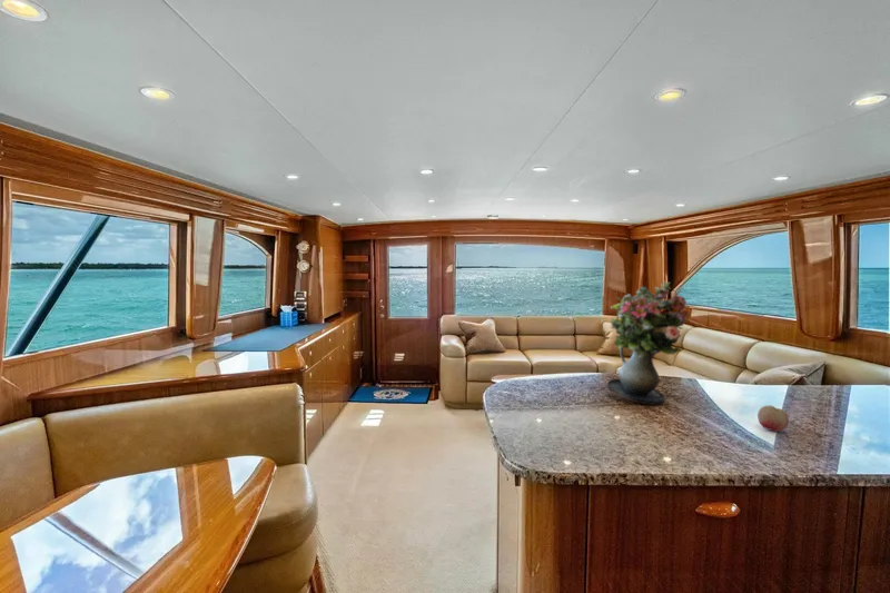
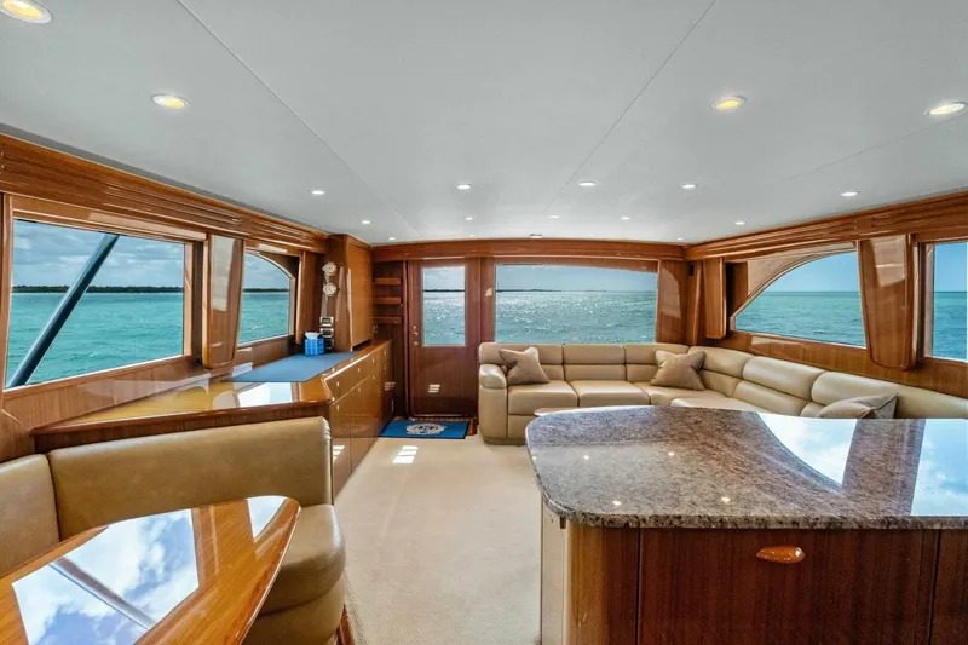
- fruit [756,404,790,433]
- bouquet [606,279,691,406]
